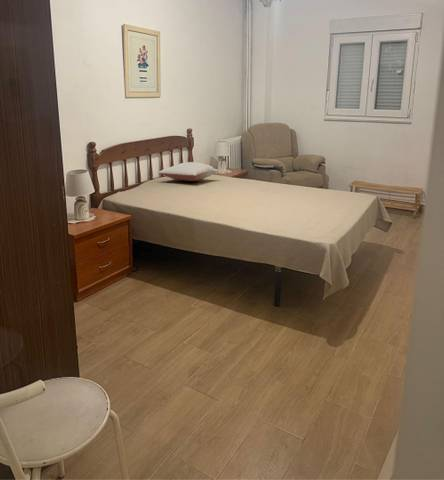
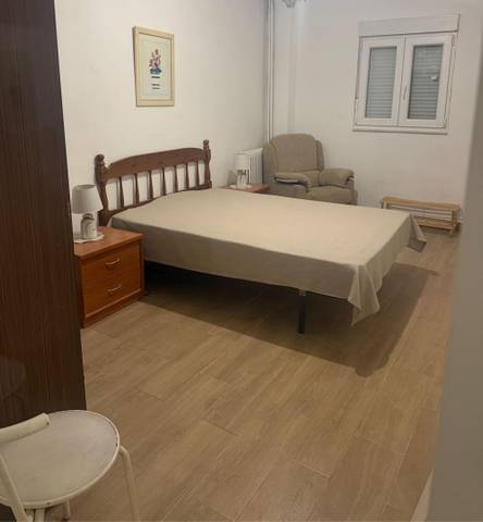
- pillow [157,161,219,182]
